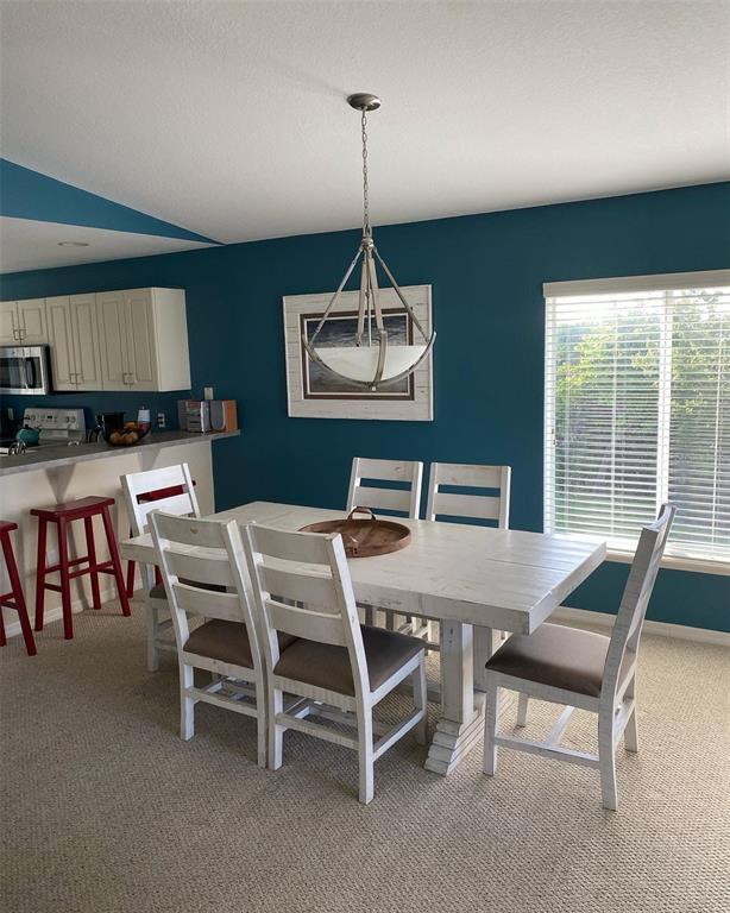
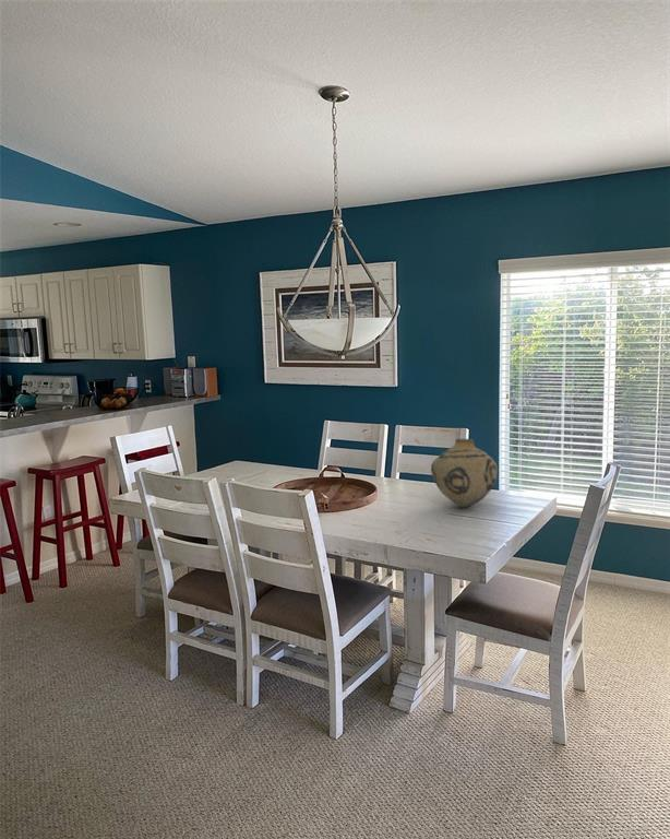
+ vase [430,437,499,508]
